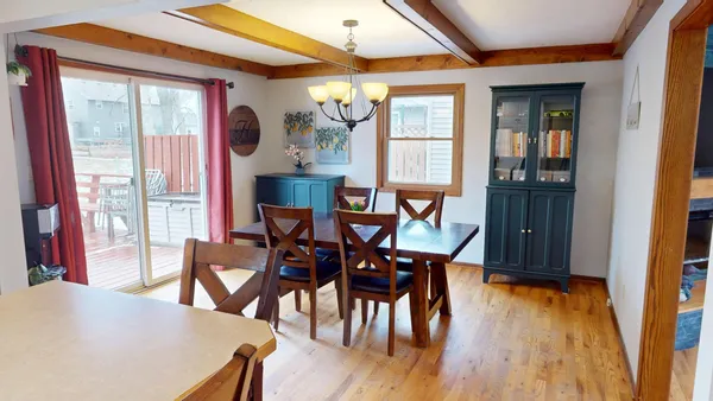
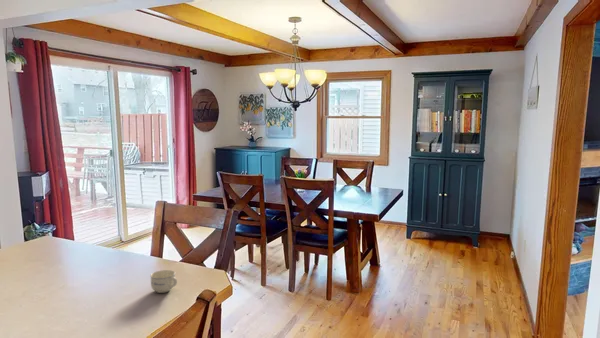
+ cup [149,269,178,294]
